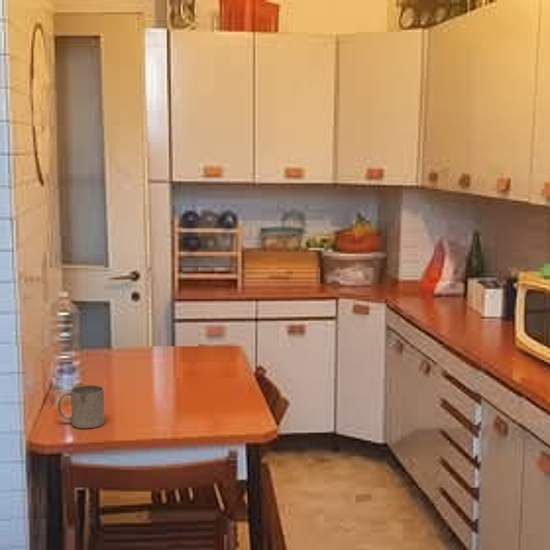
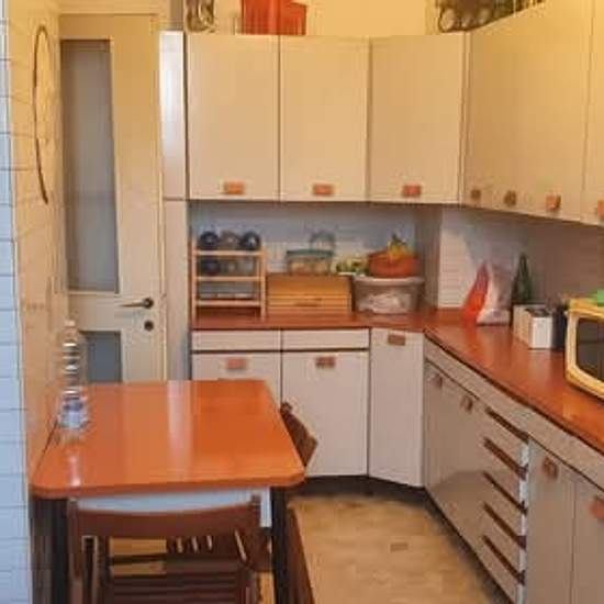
- mug [57,384,106,429]
